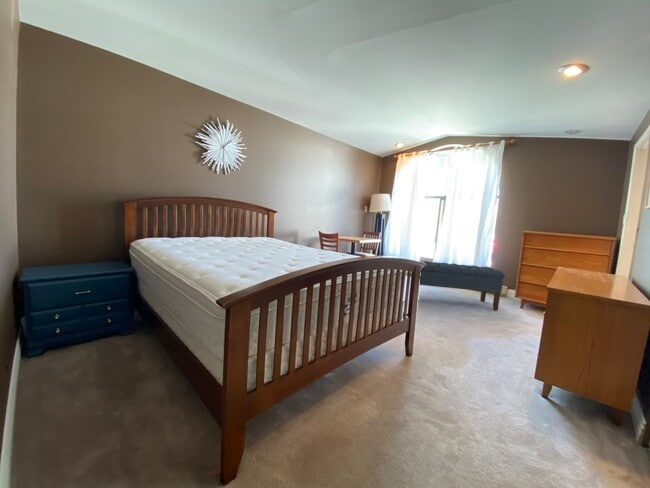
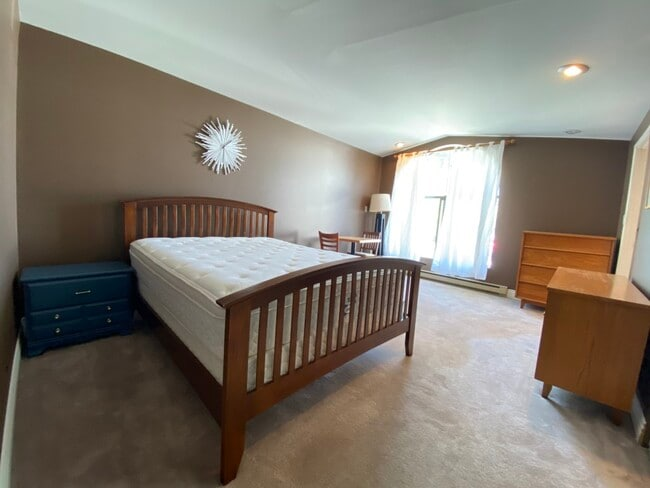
- bench [419,260,506,312]
